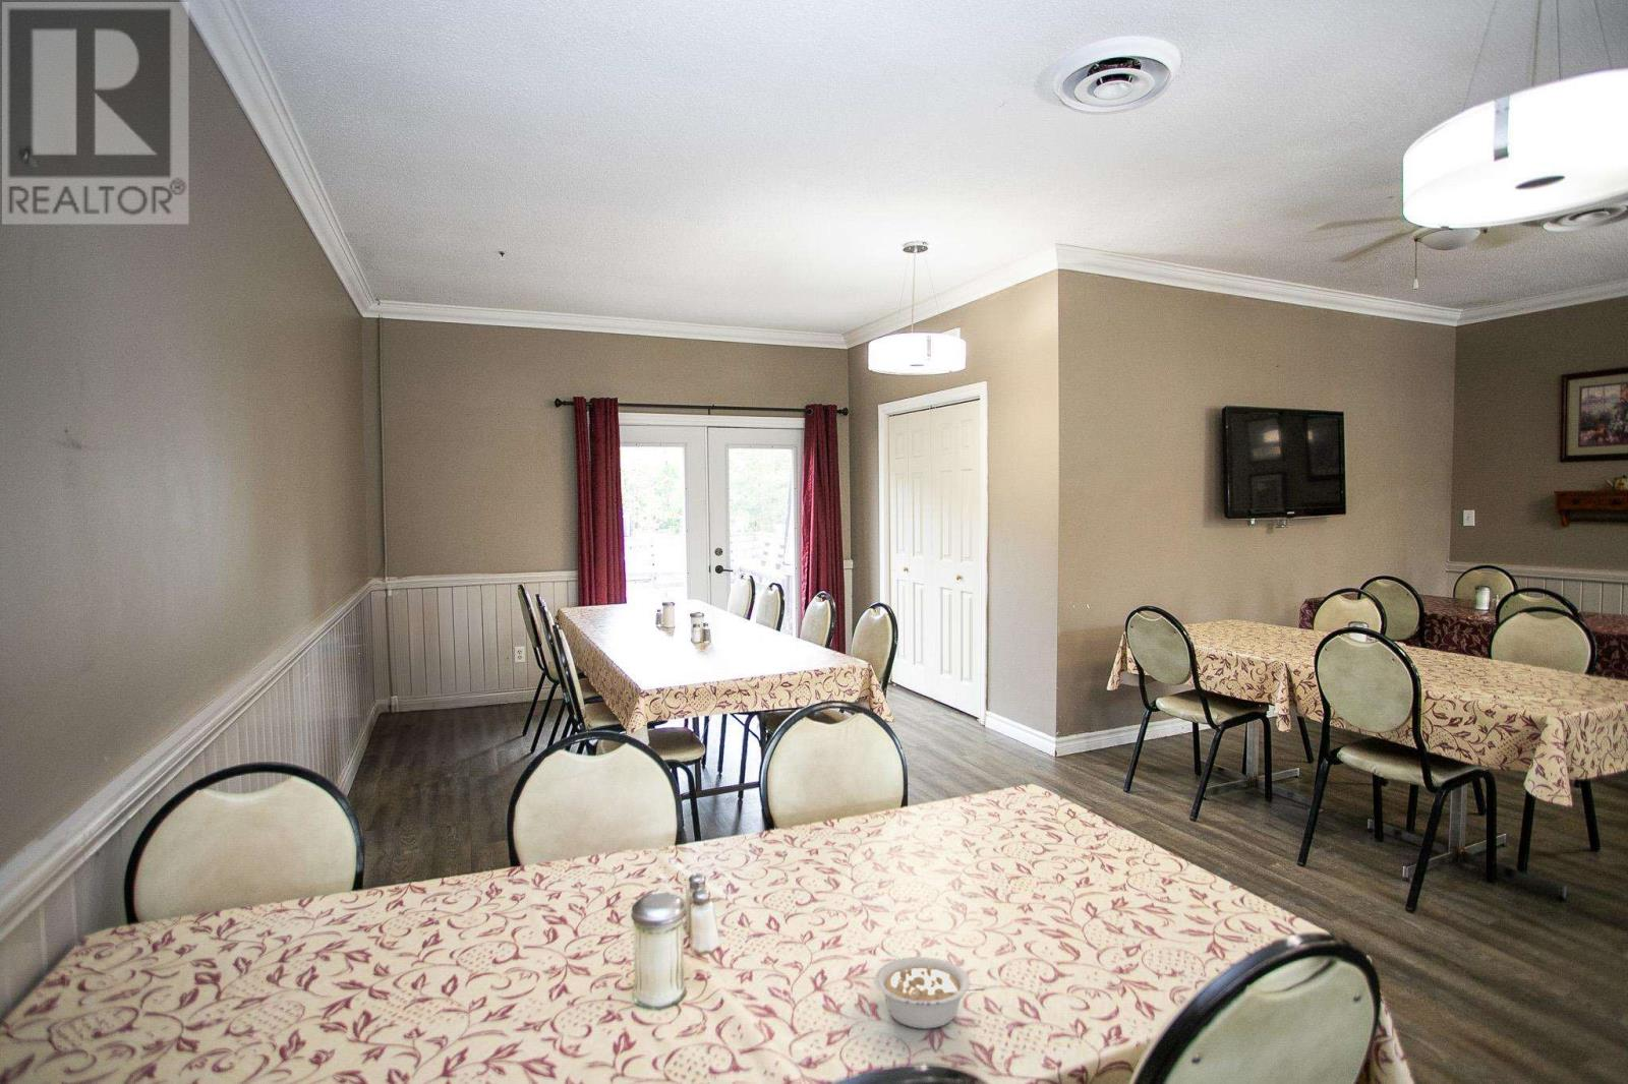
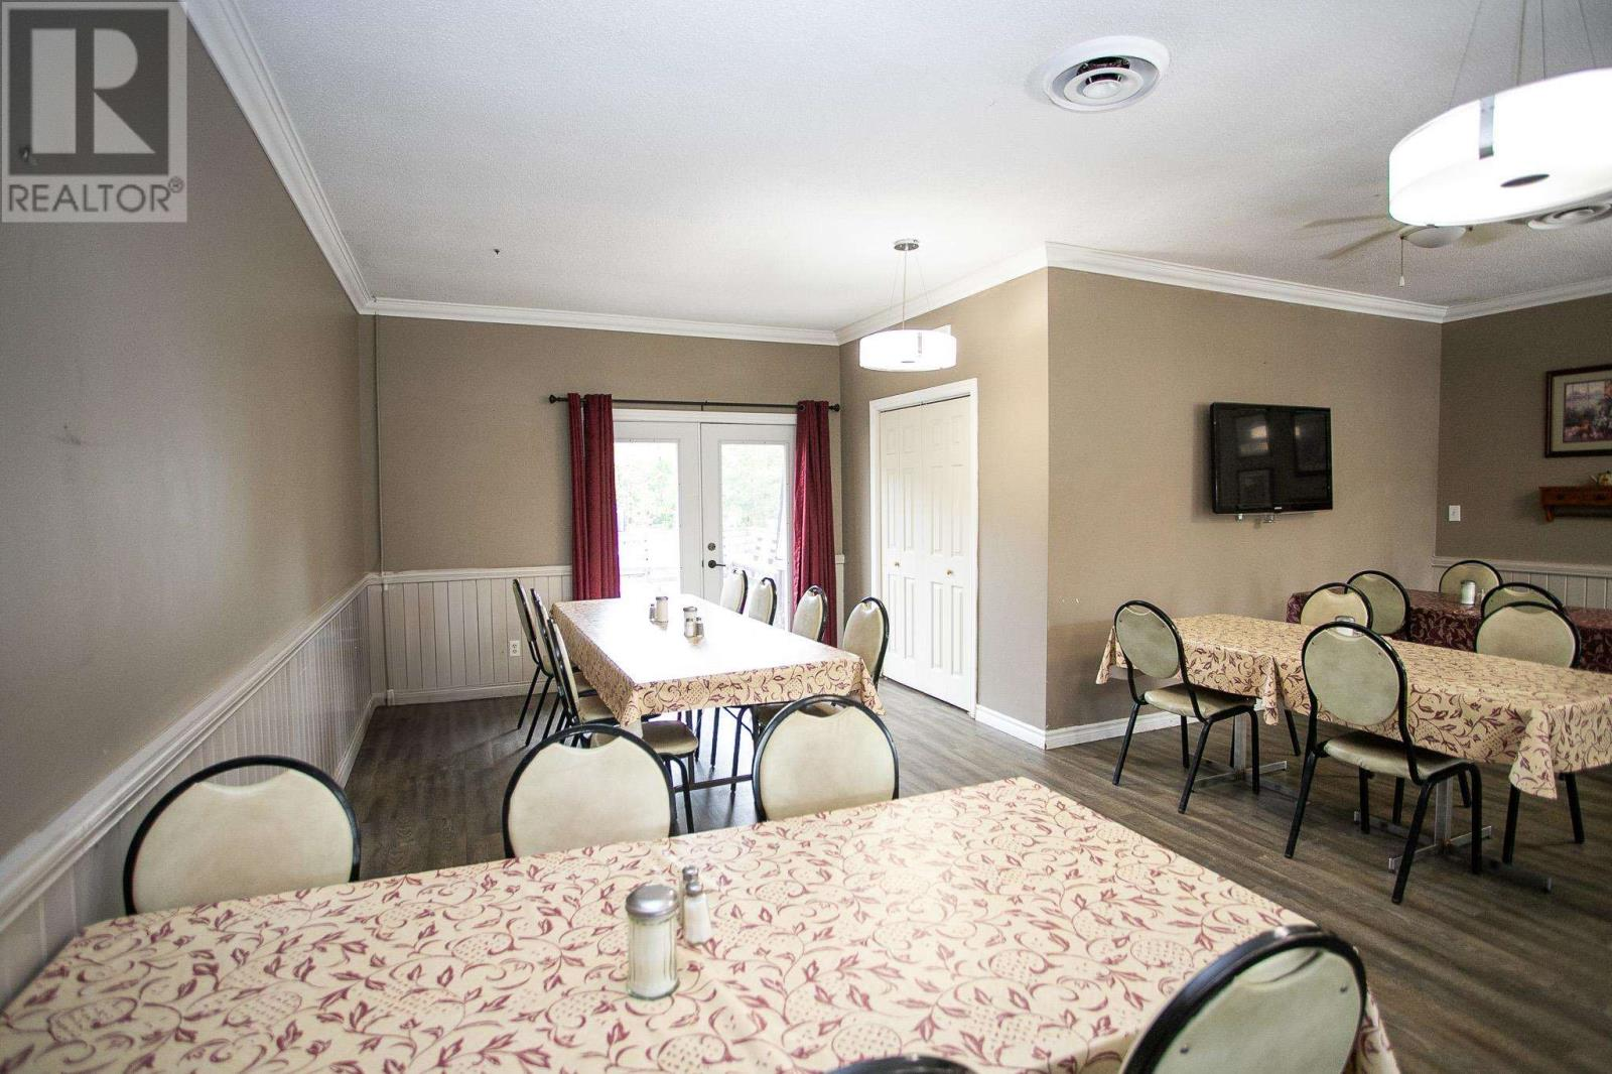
- legume [874,956,986,1030]
